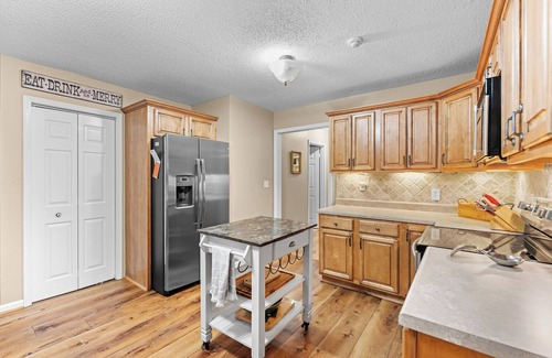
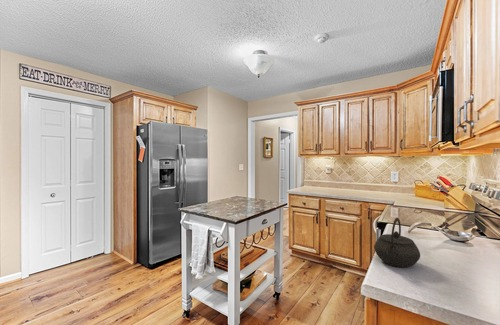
+ kettle [373,217,421,268]
